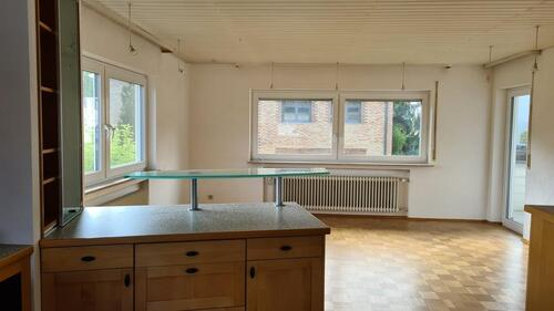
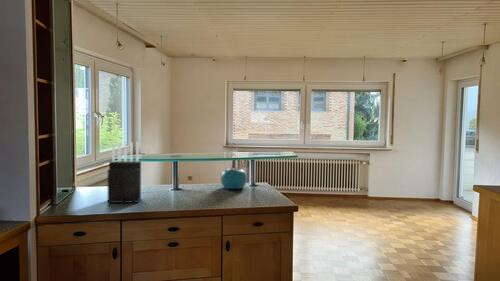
+ kettle [220,153,248,190]
+ knife block [107,141,142,205]
